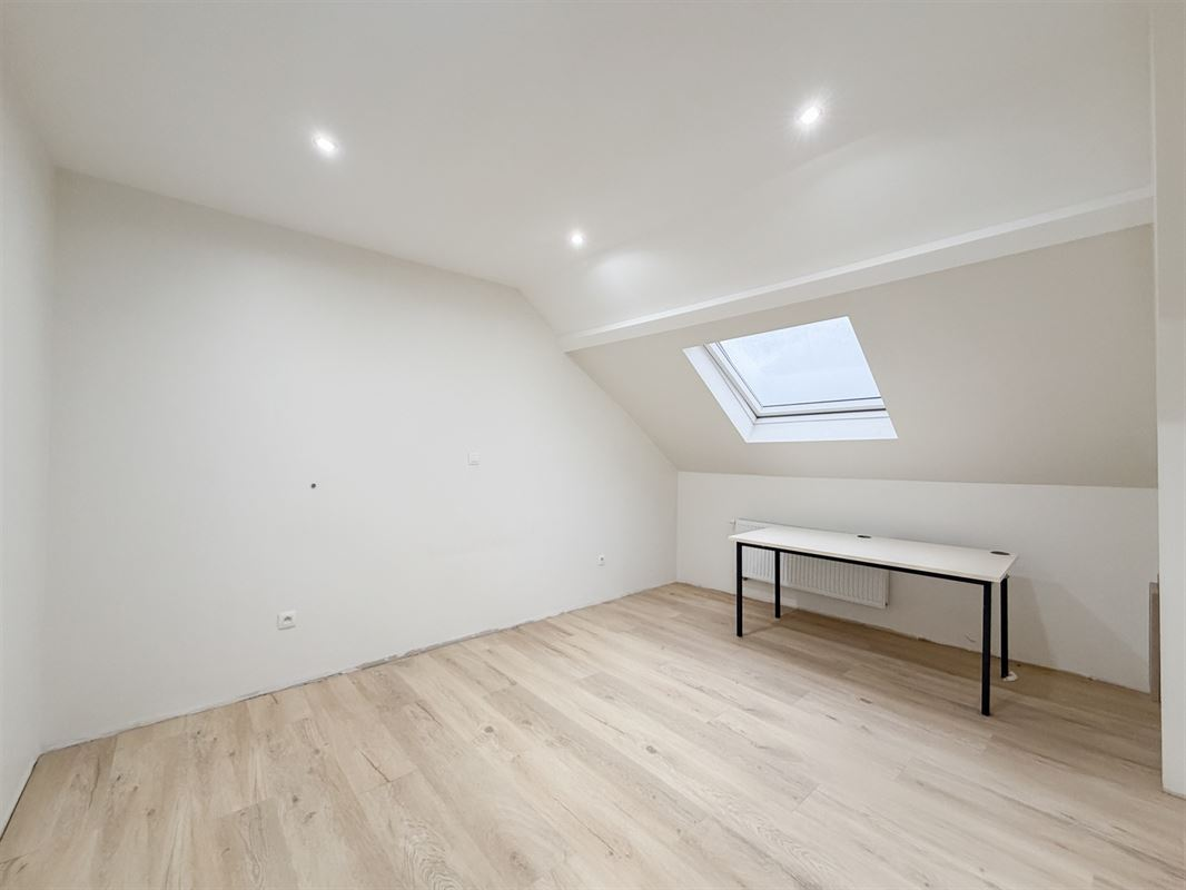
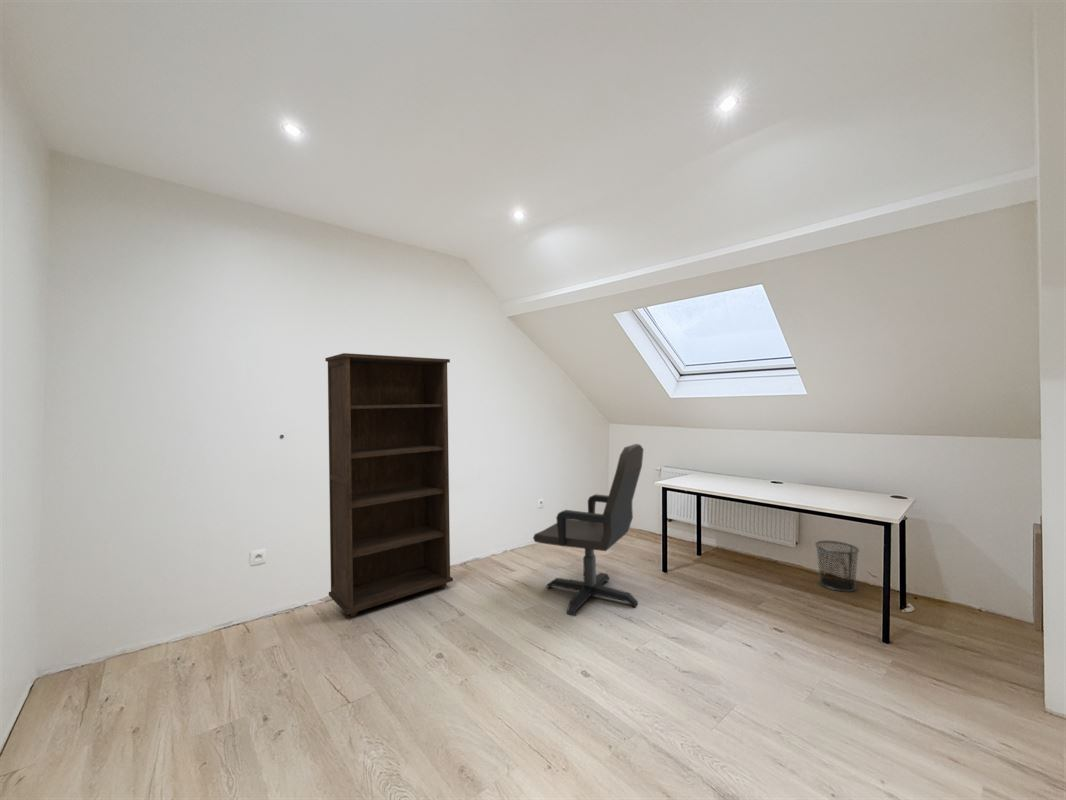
+ office chair [532,443,645,617]
+ waste bin [814,540,860,593]
+ bookcase [324,352,454,618]
